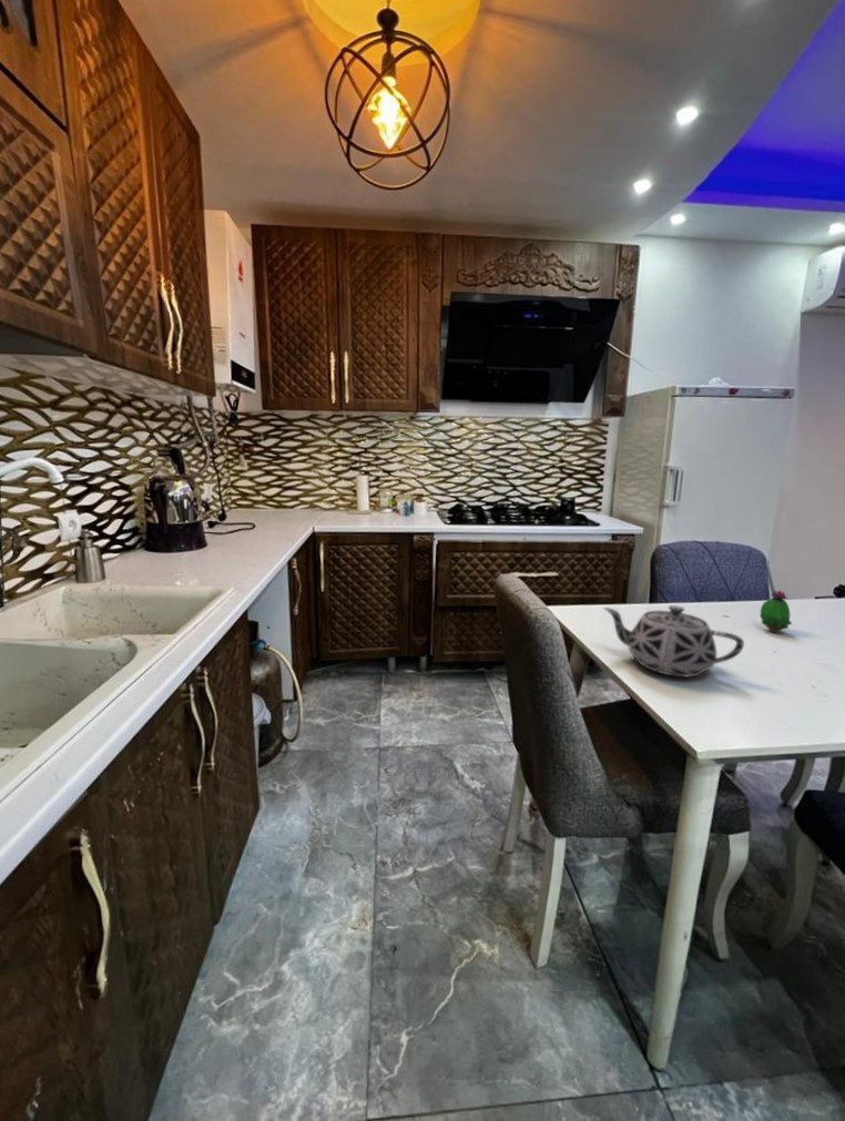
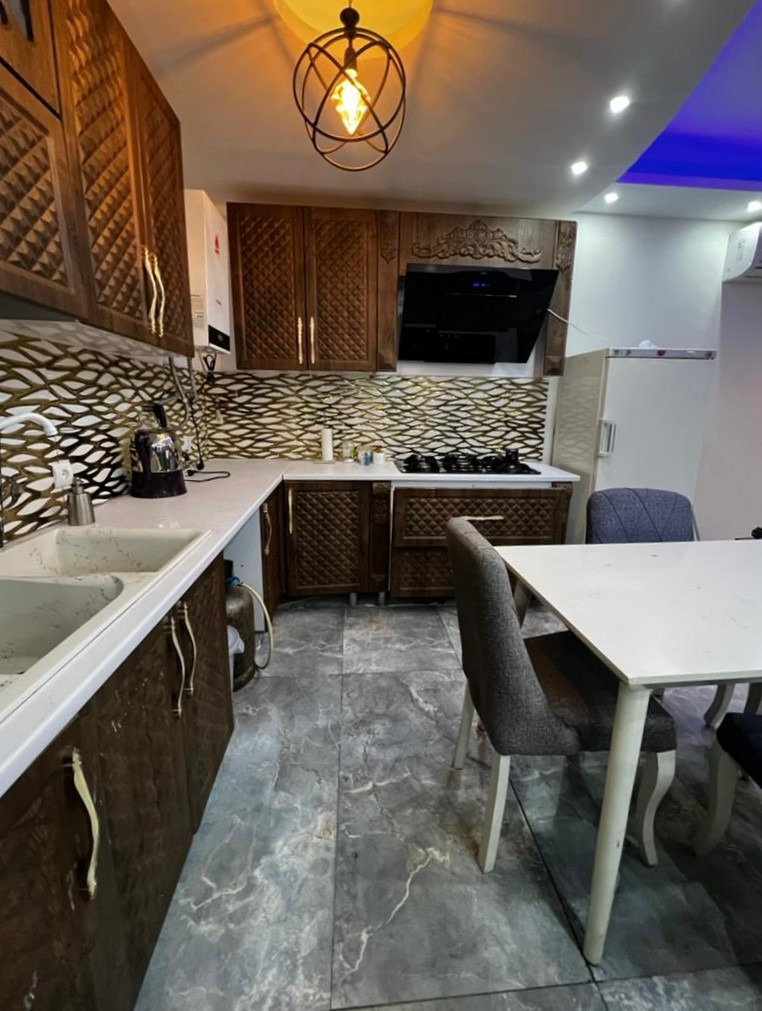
- flowering cactus [759,589,793,633]
- teapot [602,604,745,677]
